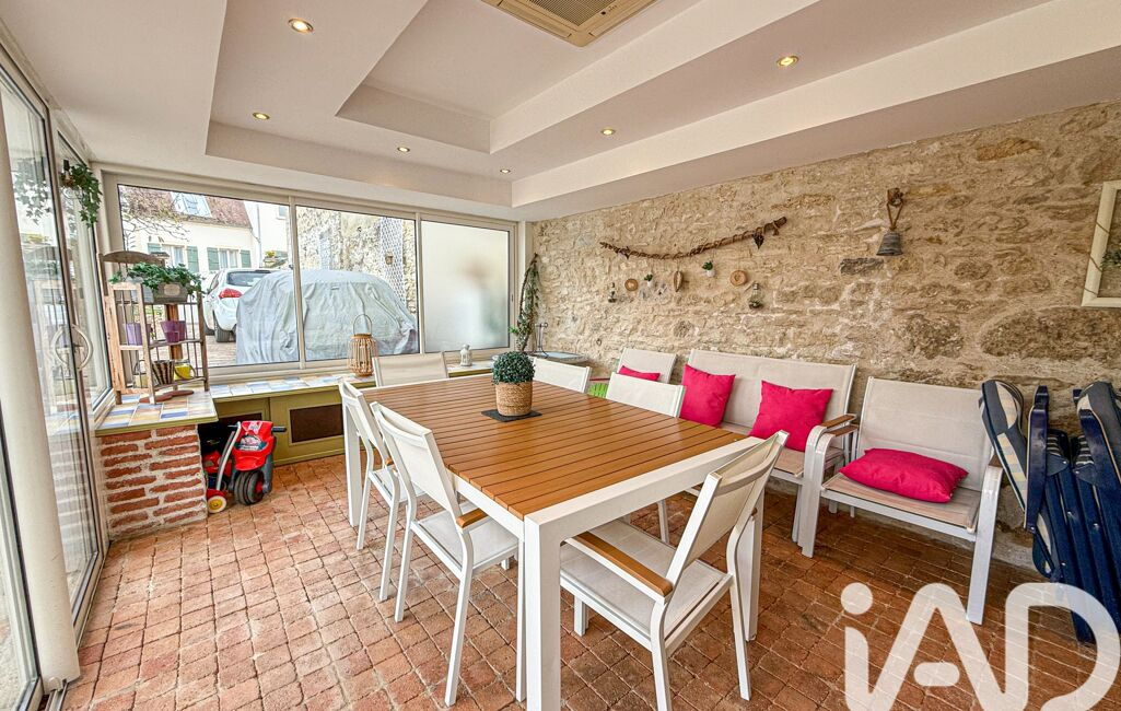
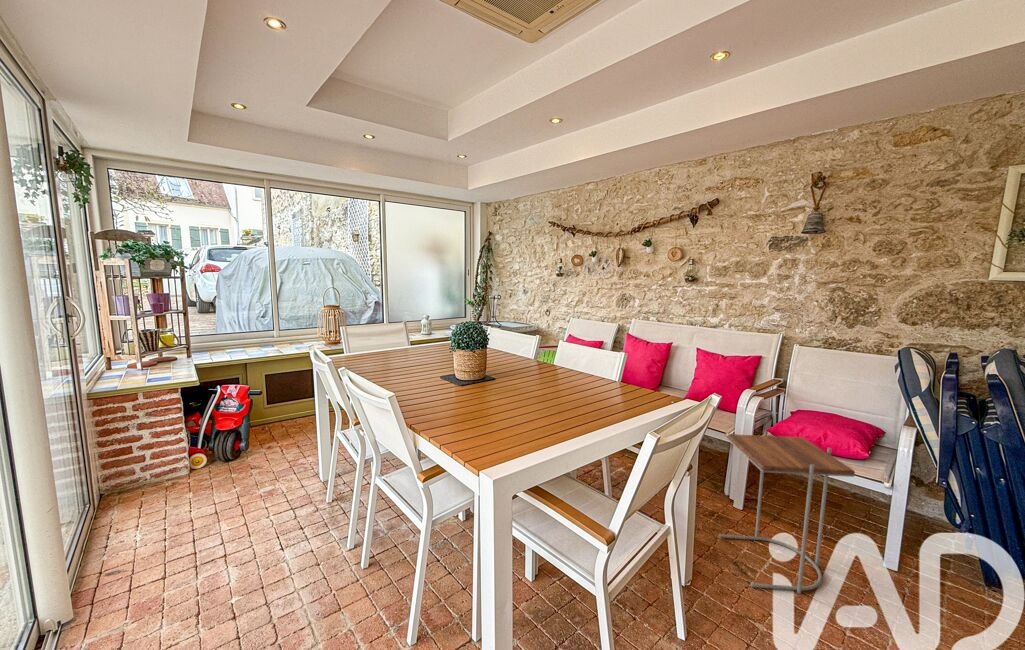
+ side table [718,430,856,595]
